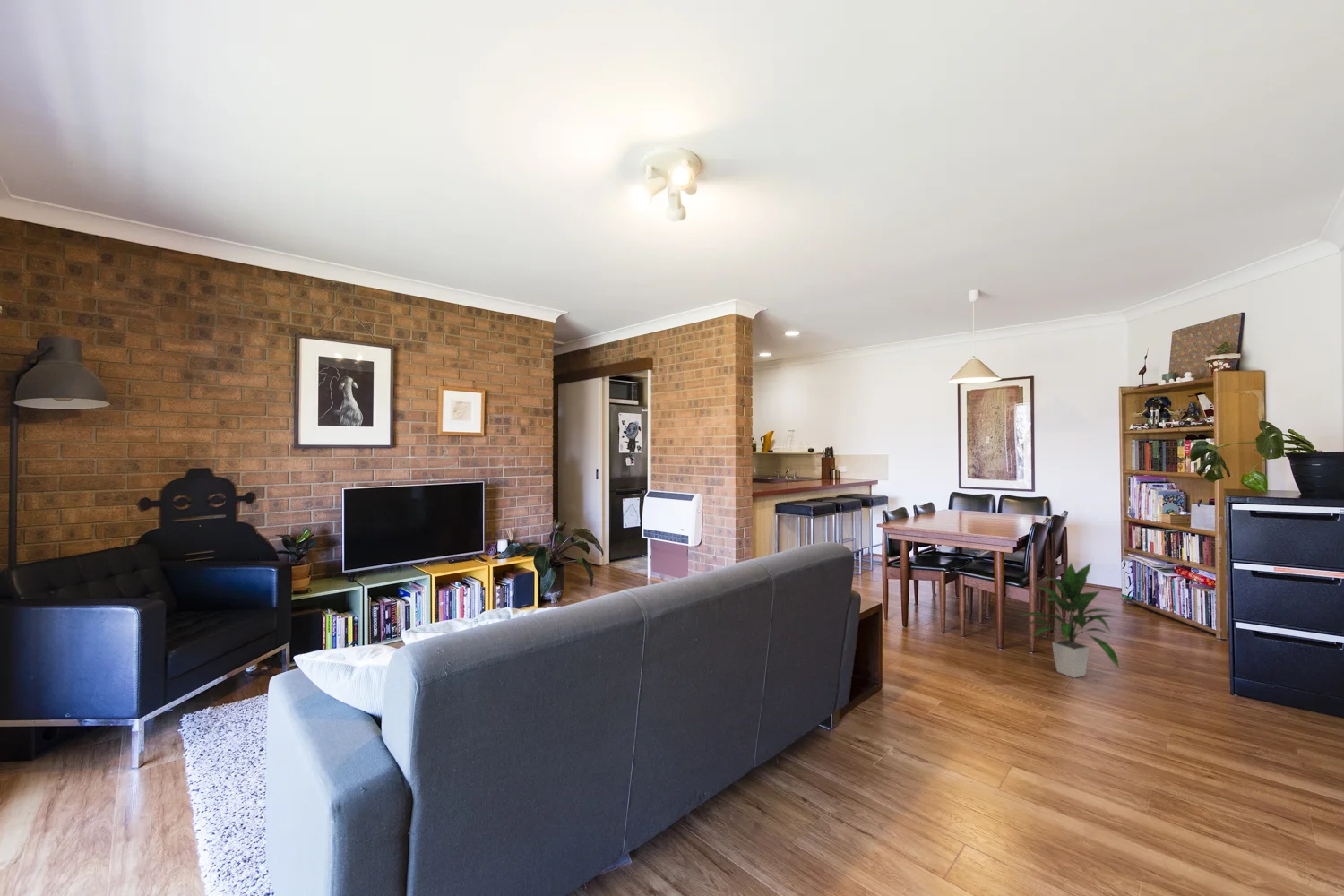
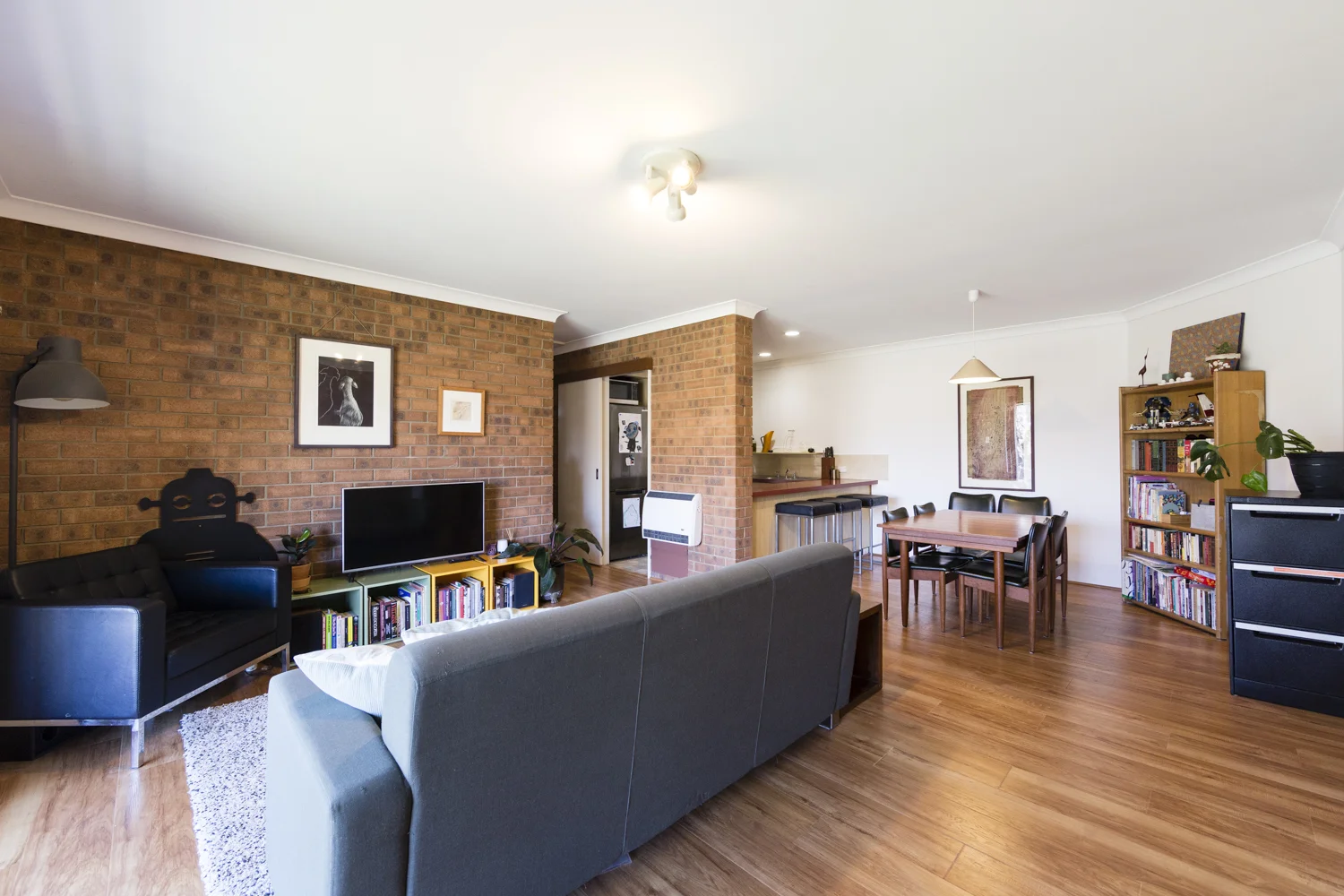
- indoor plant [1021,561,1120,679]
